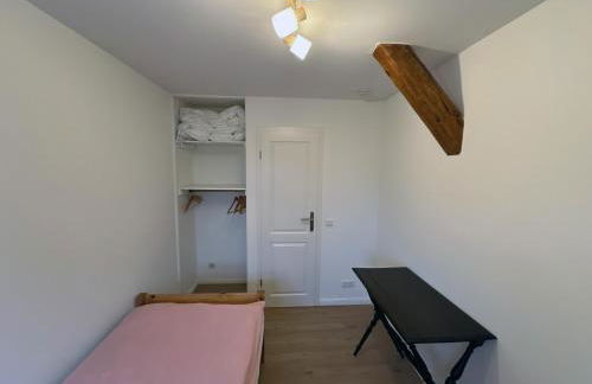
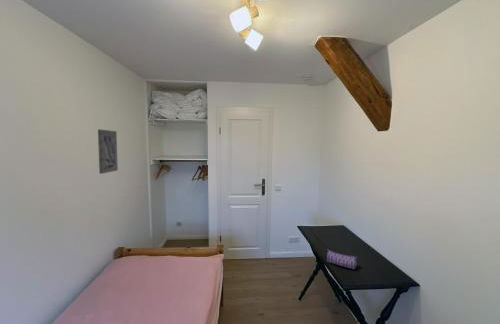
+ wall art [97,128,119,175]
+ pencil case [326,248,359,270]
